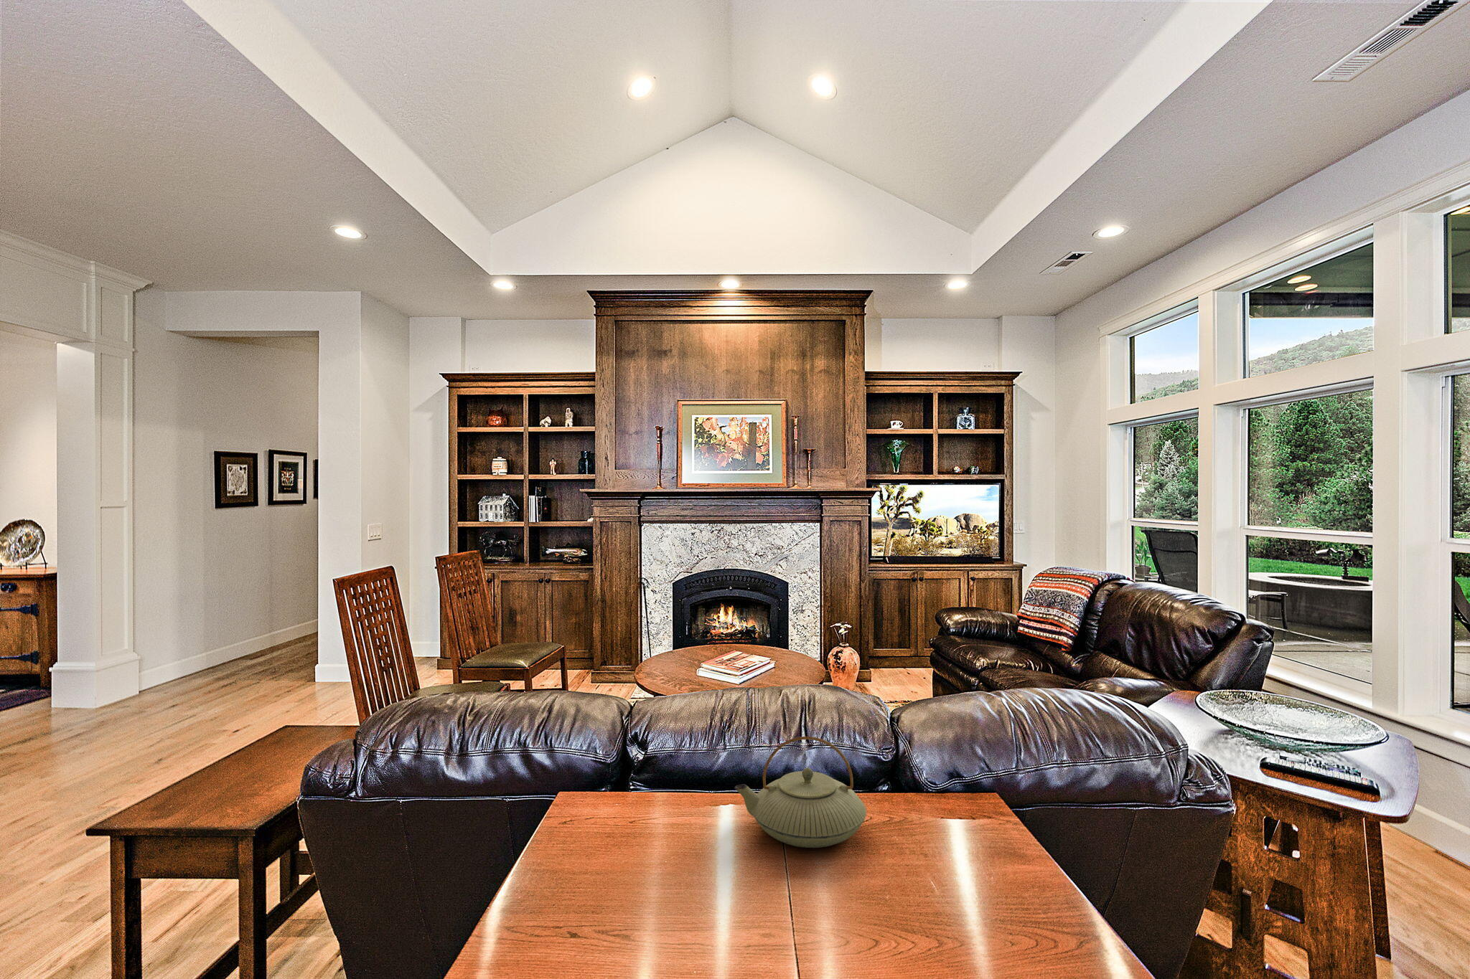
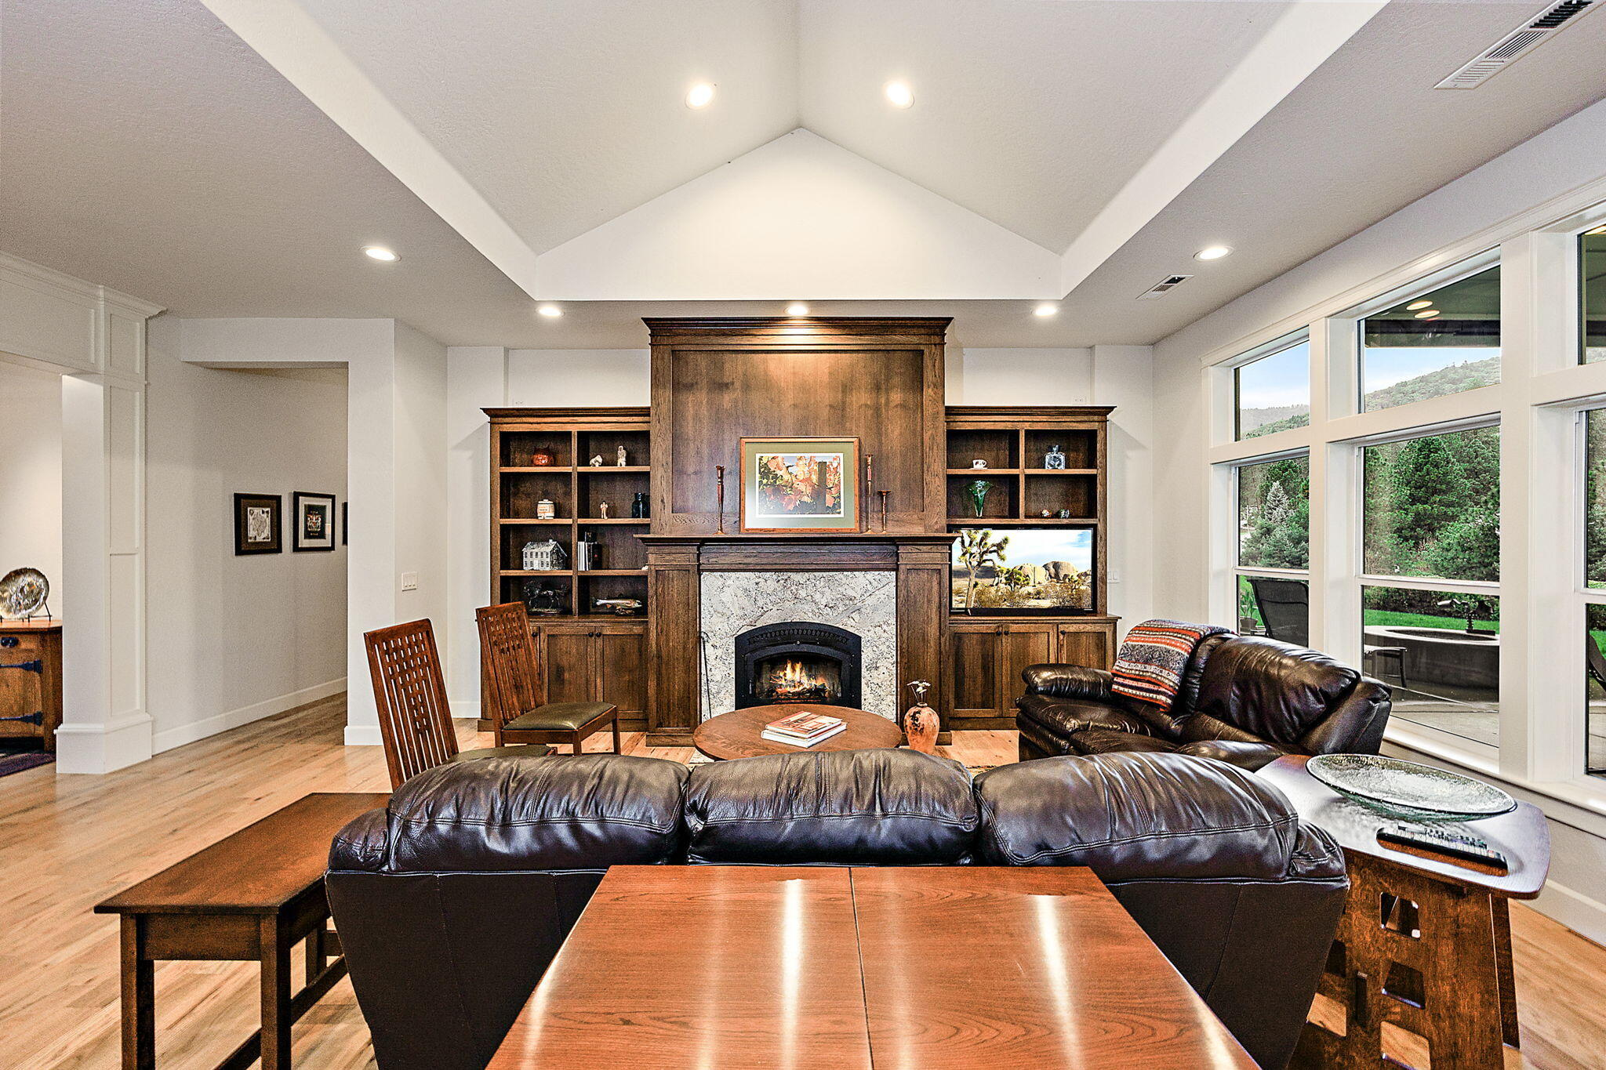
- teapot [733,735,867,849]
